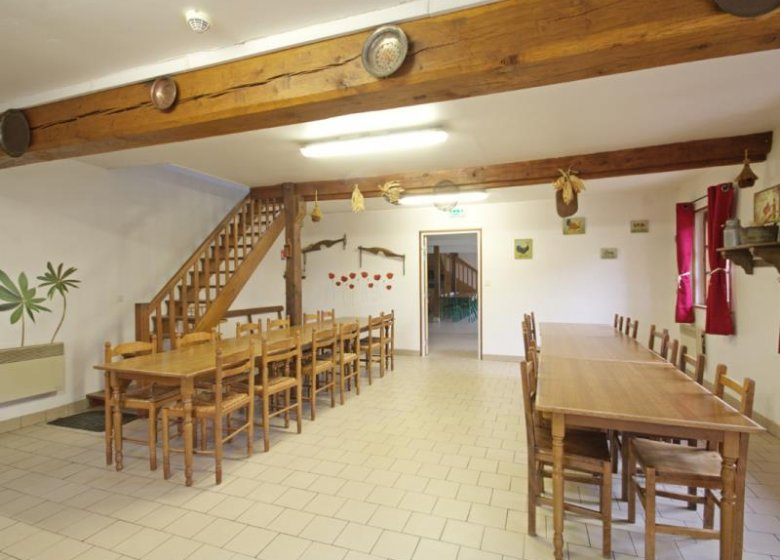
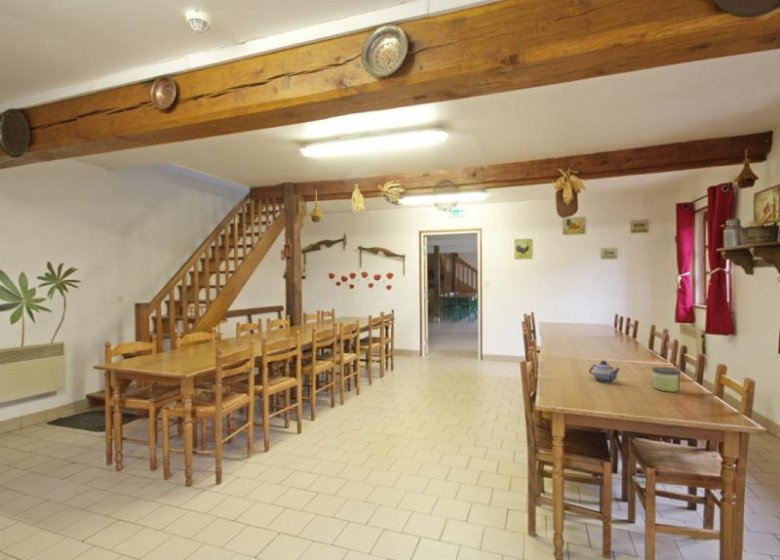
+ teapot [588,360,622,384]
+ candle [651,366,682,393]
